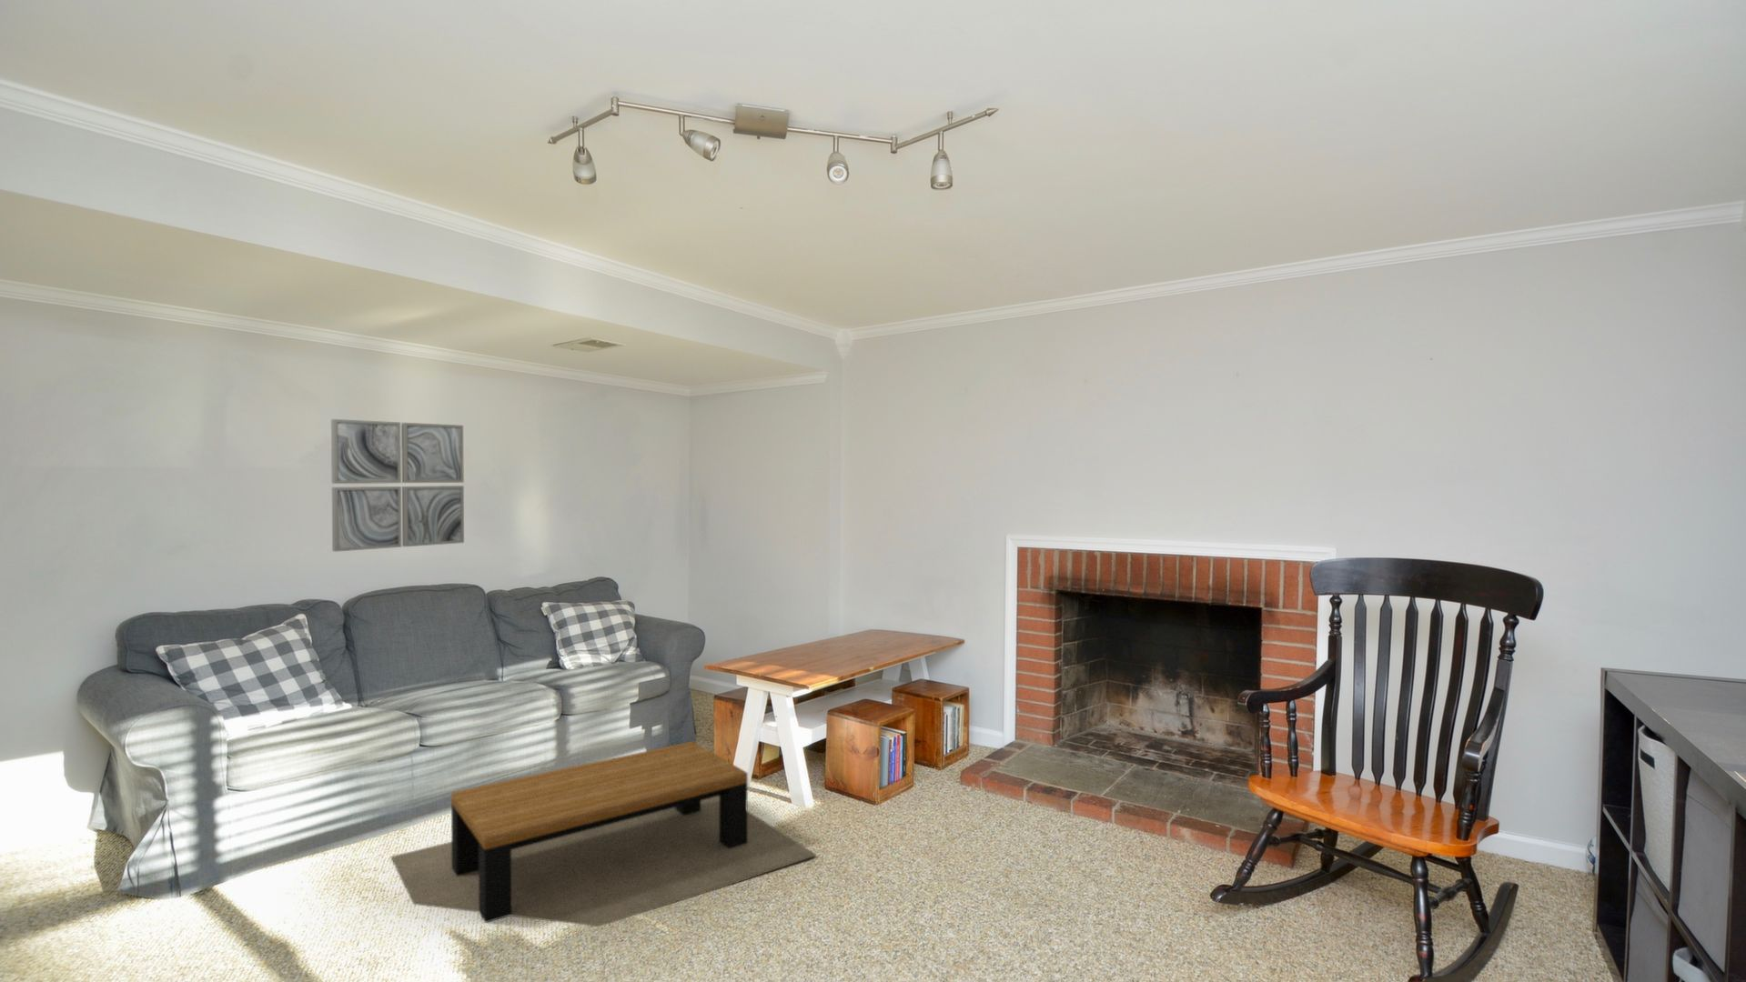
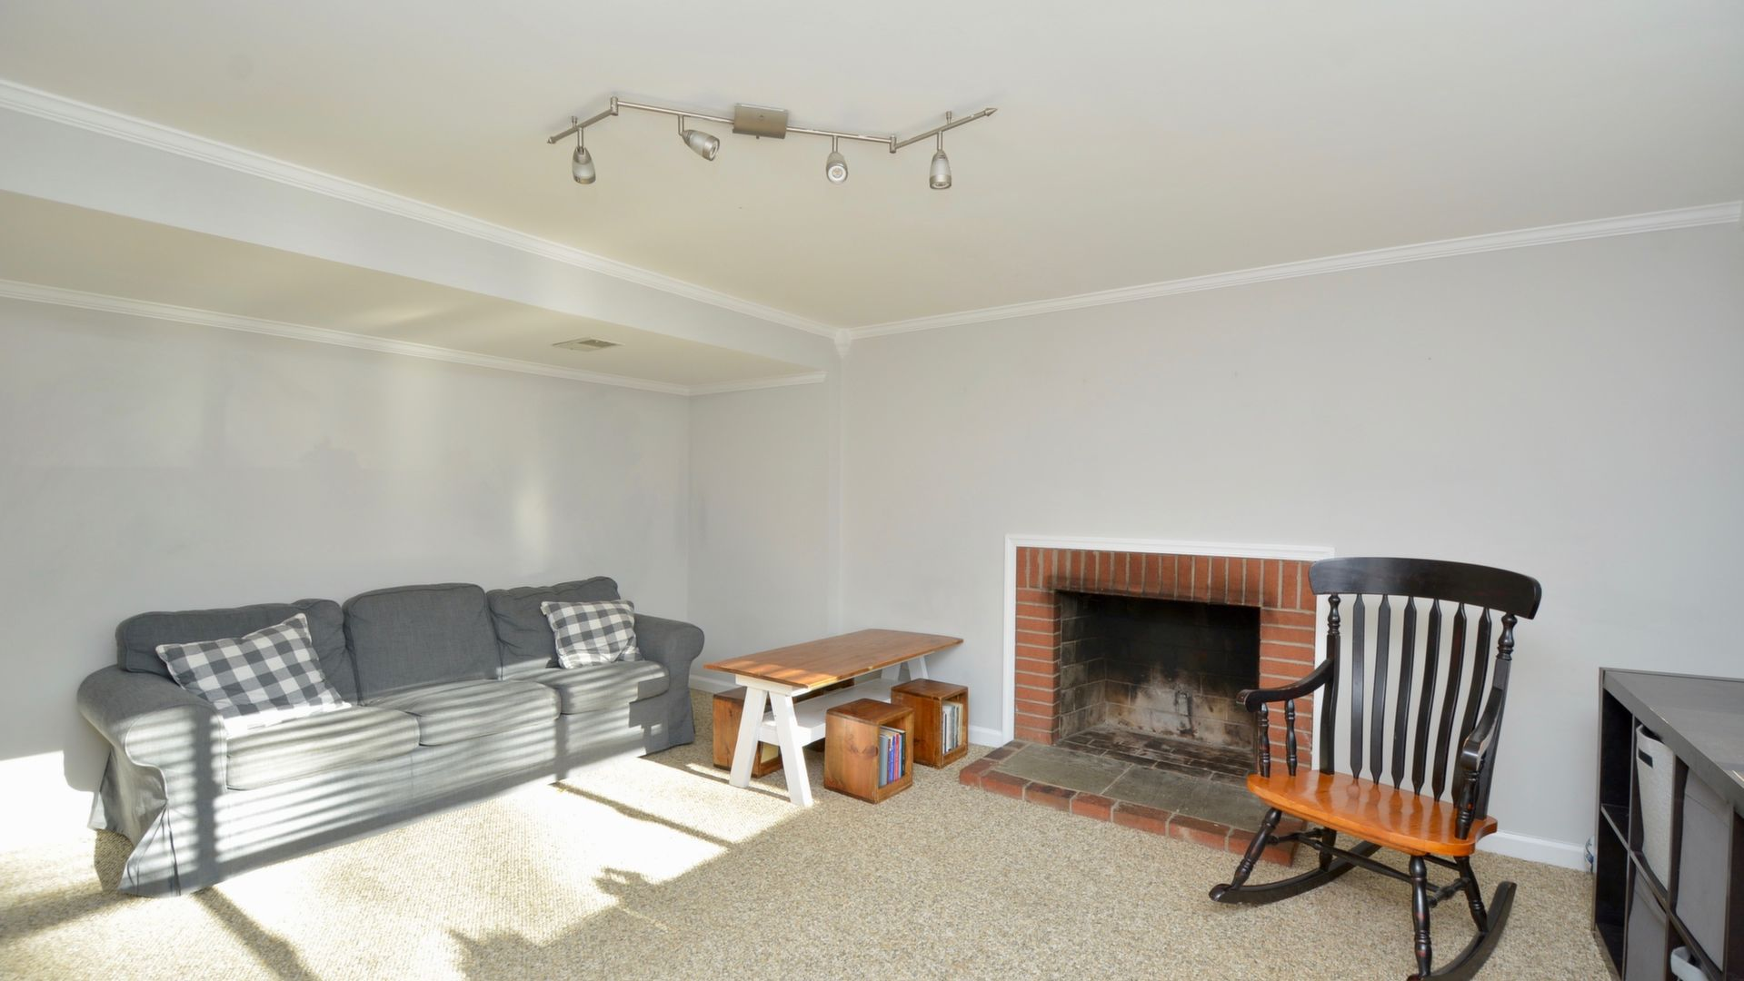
- wall art [330,418,465,553]
- coffee table [390,740,817,927]
